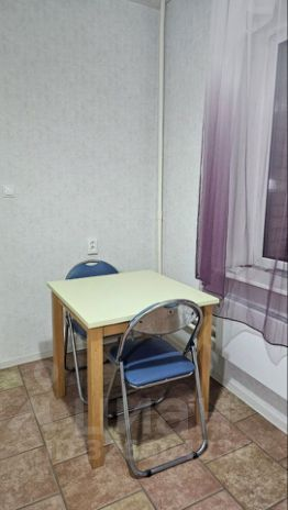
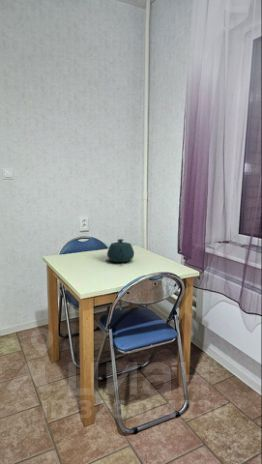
+ teapot [106,238,135,263]
